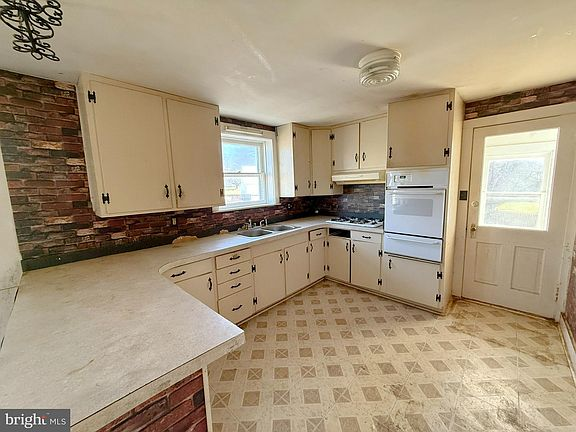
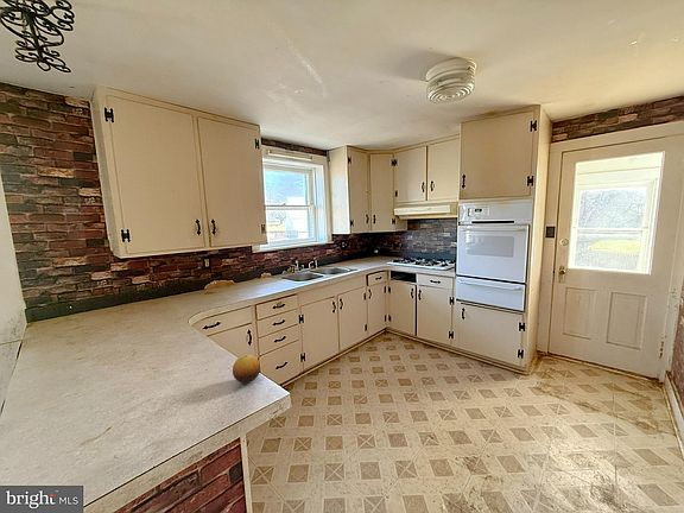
+ fruit [232,354,261,385]
